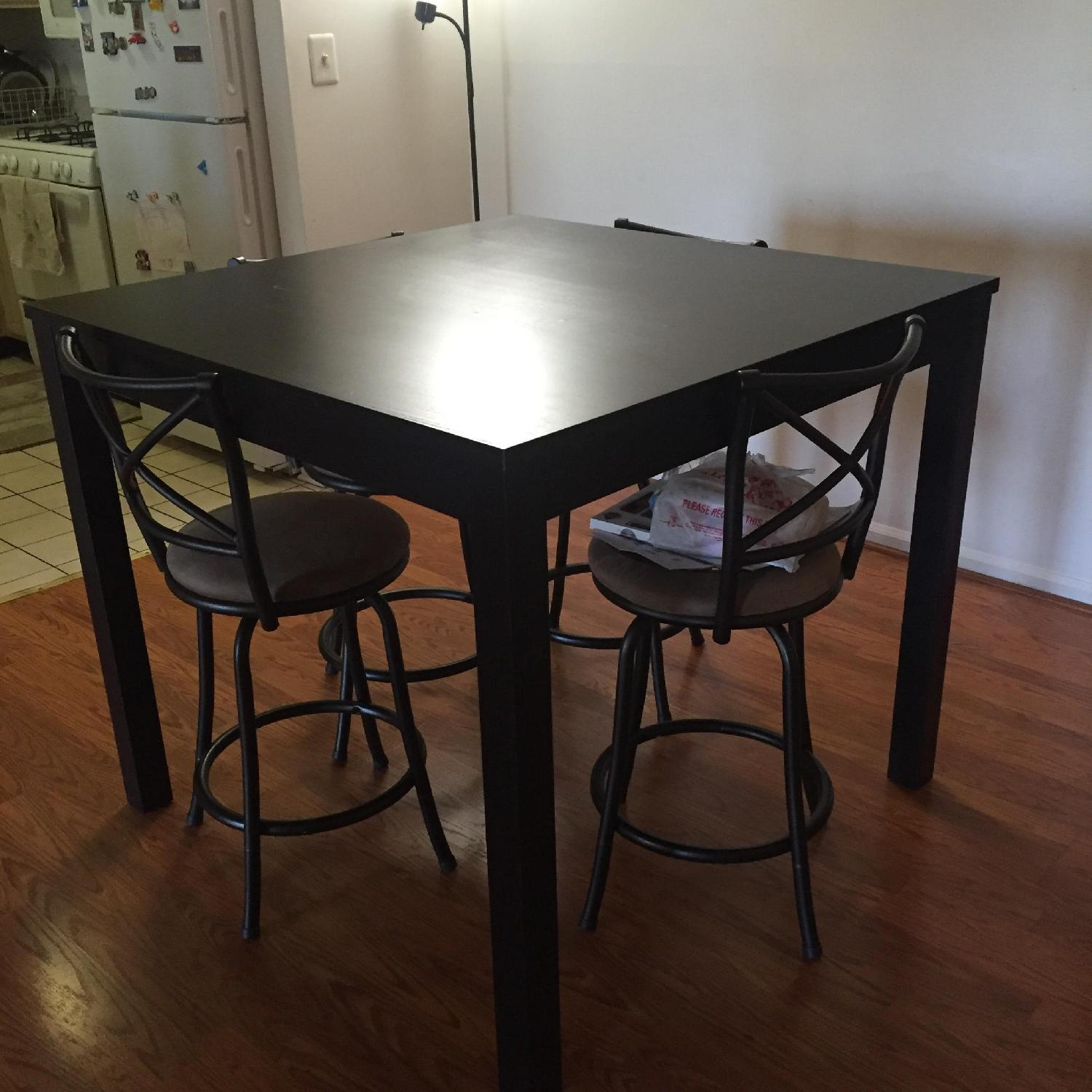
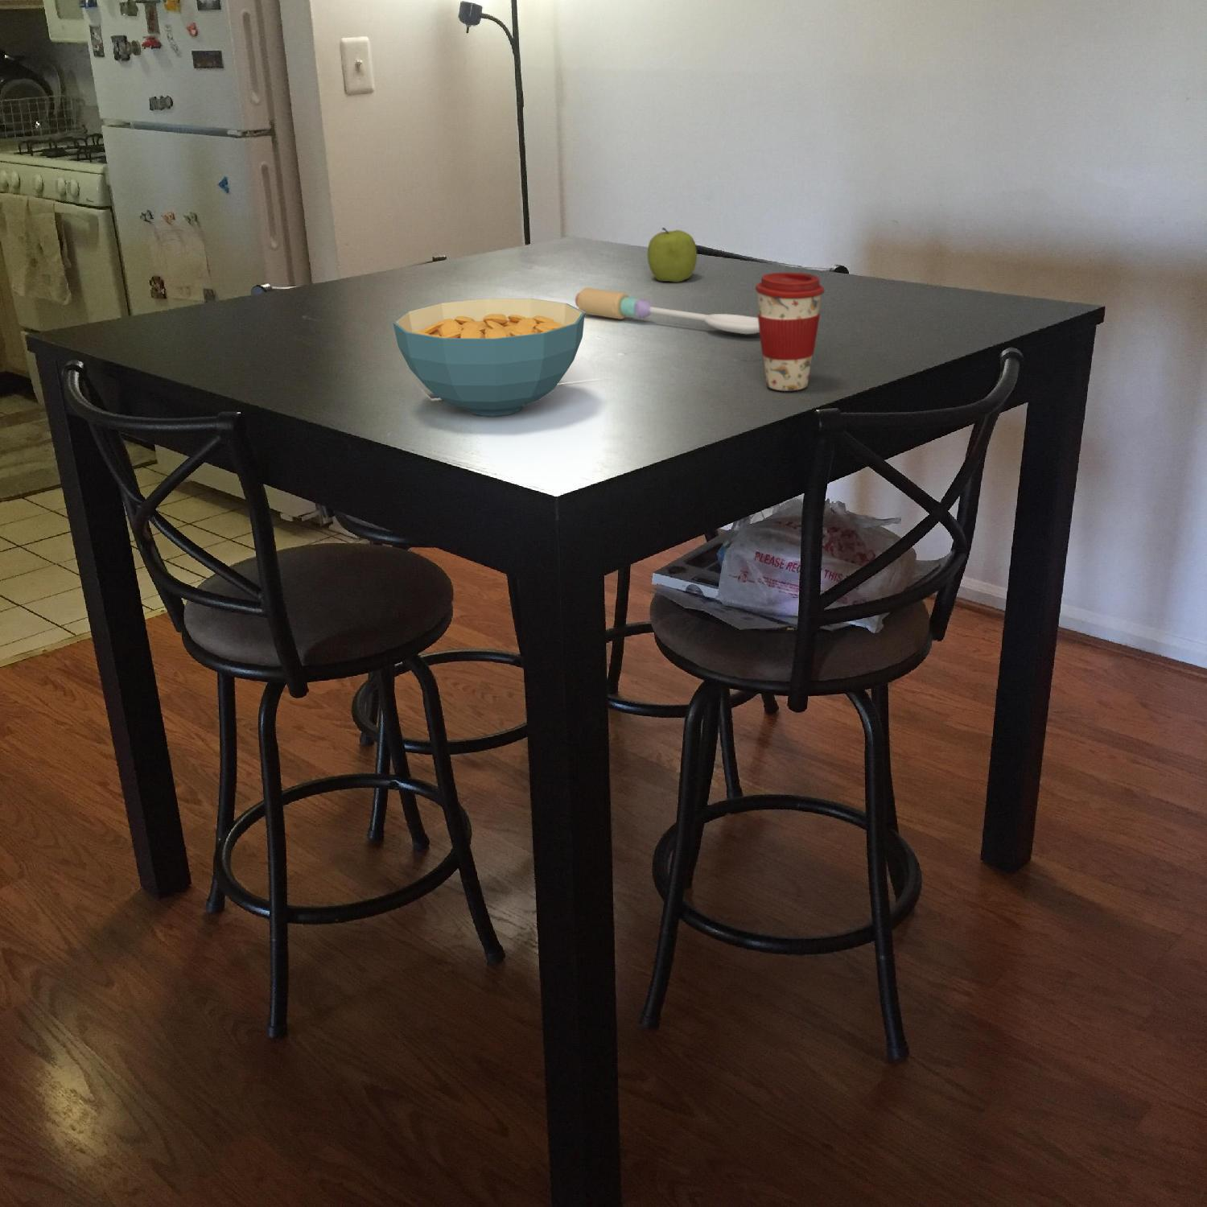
+ coffee cup [755,272,825,392]
+ cereal bowl [392,297,586,417]
+ fruit [647,227,697,283]
+ spoon [575,286,759,335]
